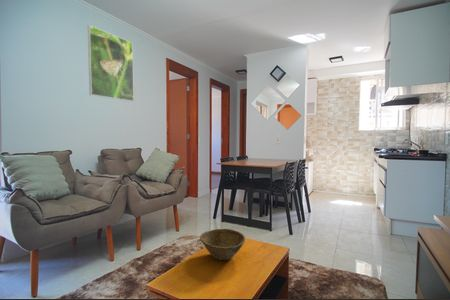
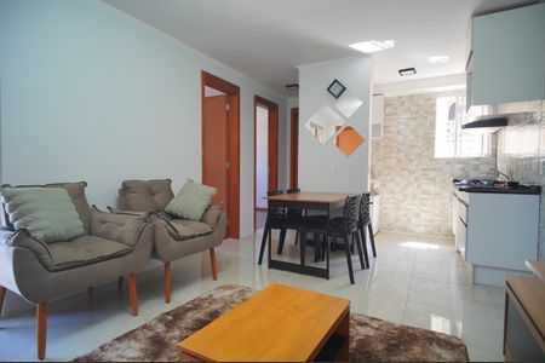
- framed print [87,24,135,102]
- bowl [199,228,246,261]
